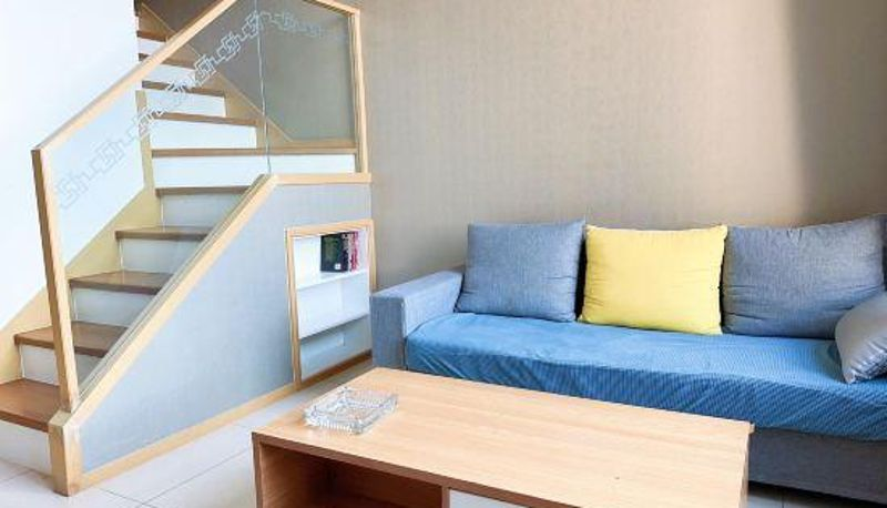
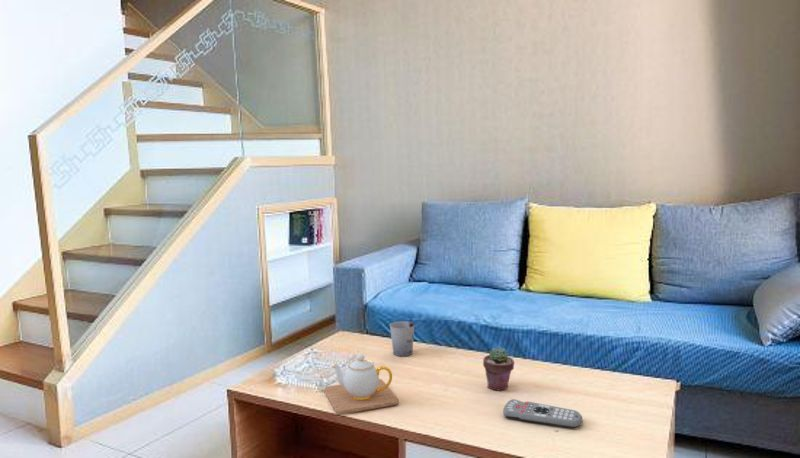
+ potted succulent [482,346,515,392]
+ cup [389,320,416,357]
+ remote control [502,398,584,429]
+ teapot [323,353,400,415]
